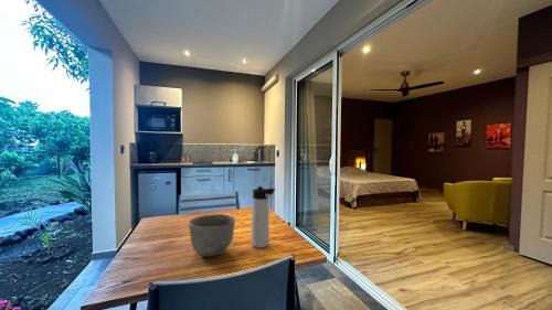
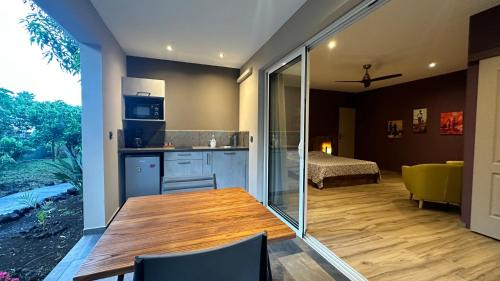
- thermos bottle [251,185,276,249]
- bowl [188,213,236,257]
